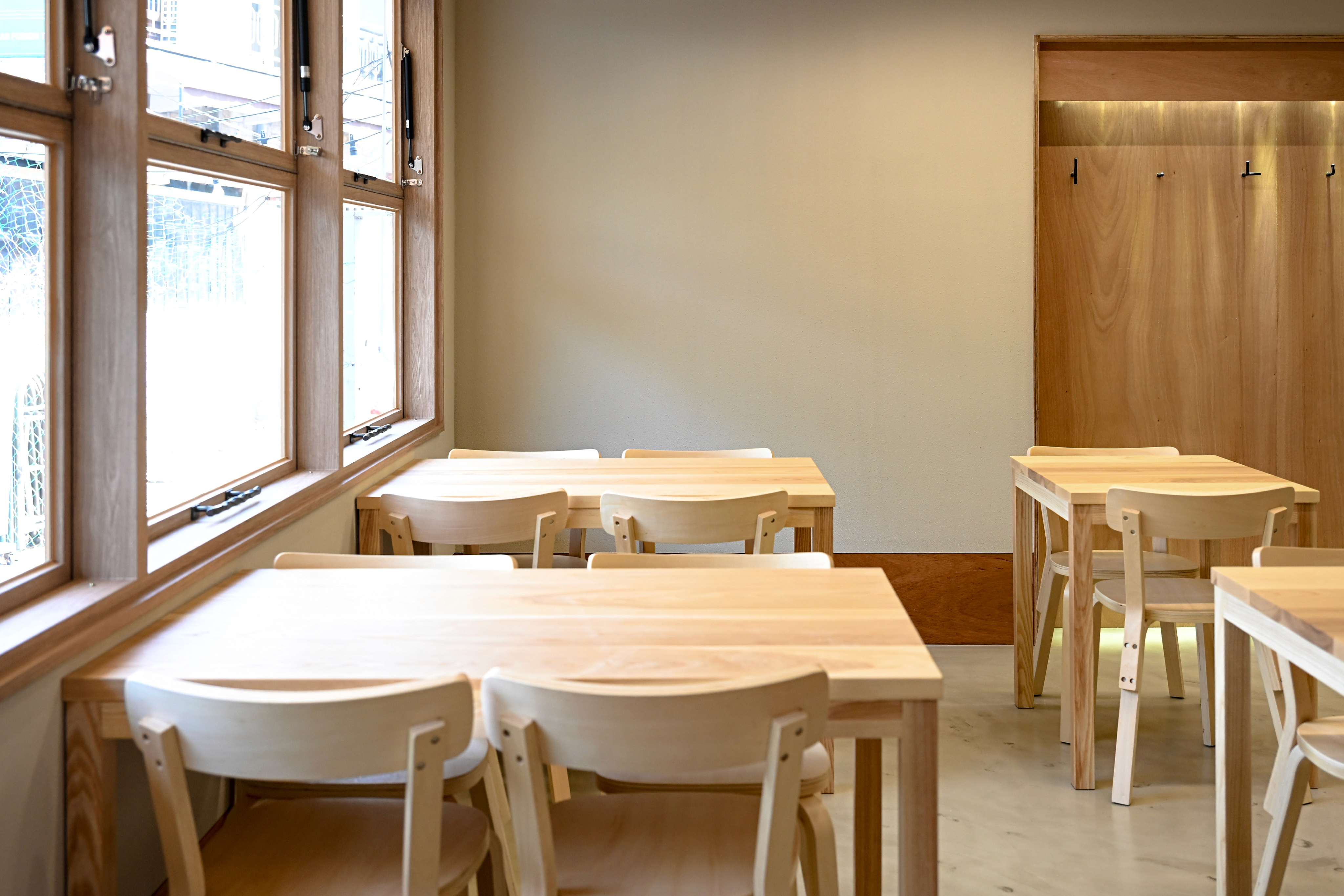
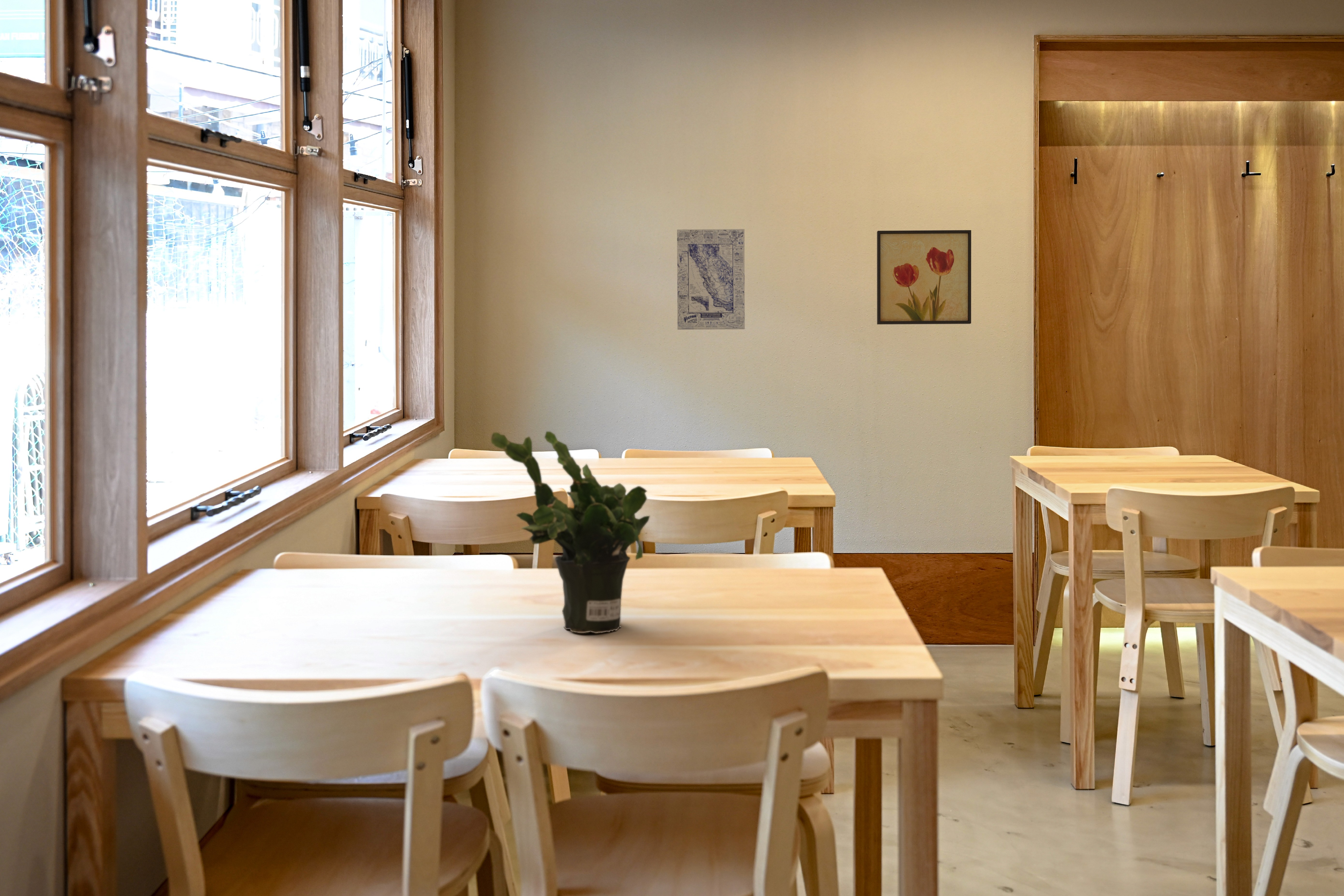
+ wall art [677,229,745,330]
+ wall art [877,230,972,325]
+ potted plant [491,431,650,634]
